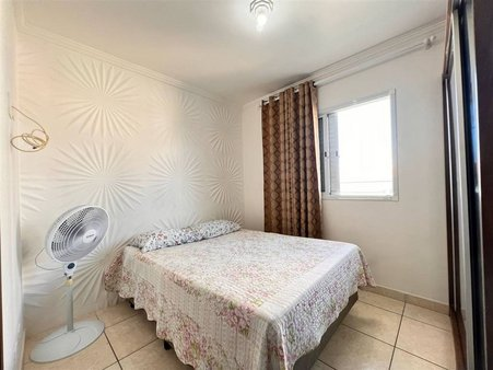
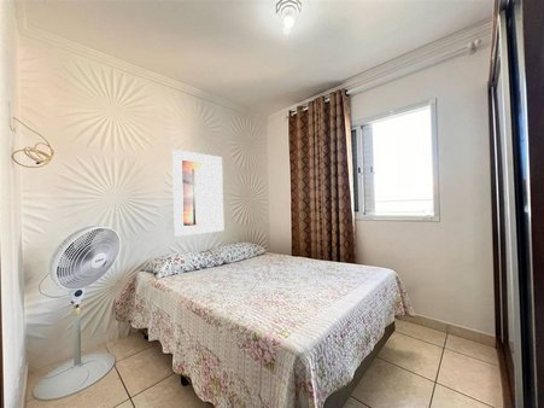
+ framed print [171,148,224,238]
